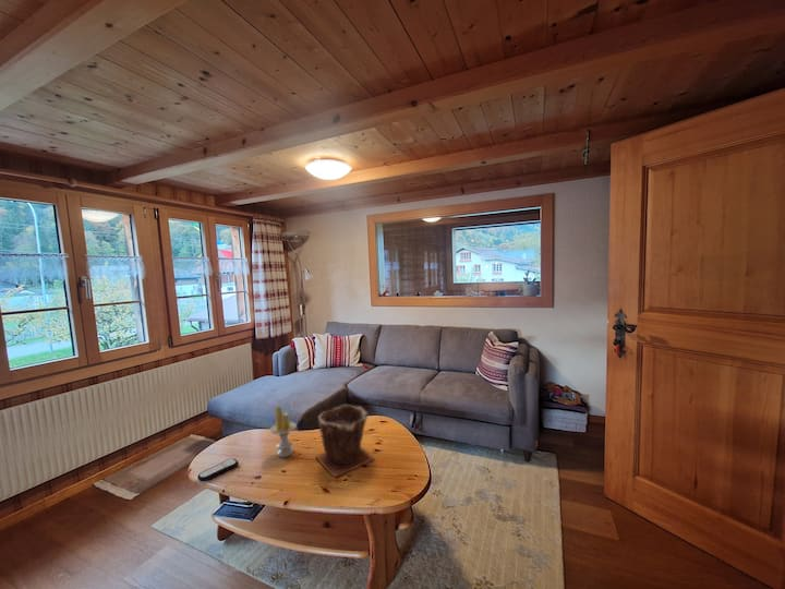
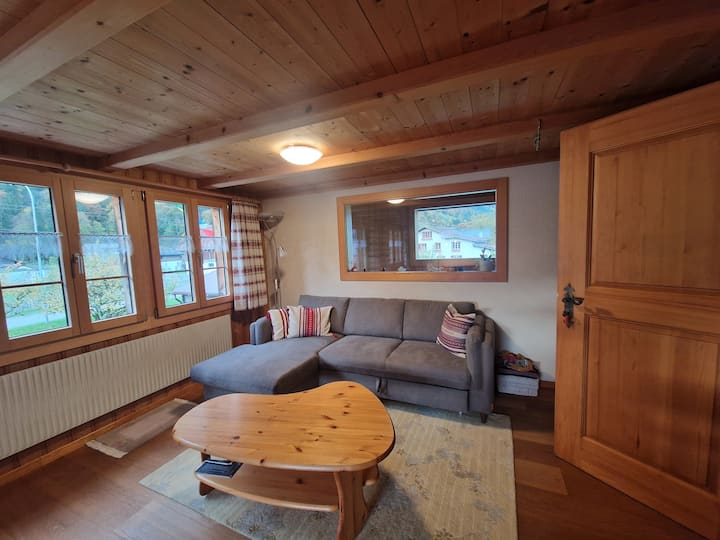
- remote control [196,457,240,482]
- candle [269,405,298,458]
- plant pot [315,404,376,479]
